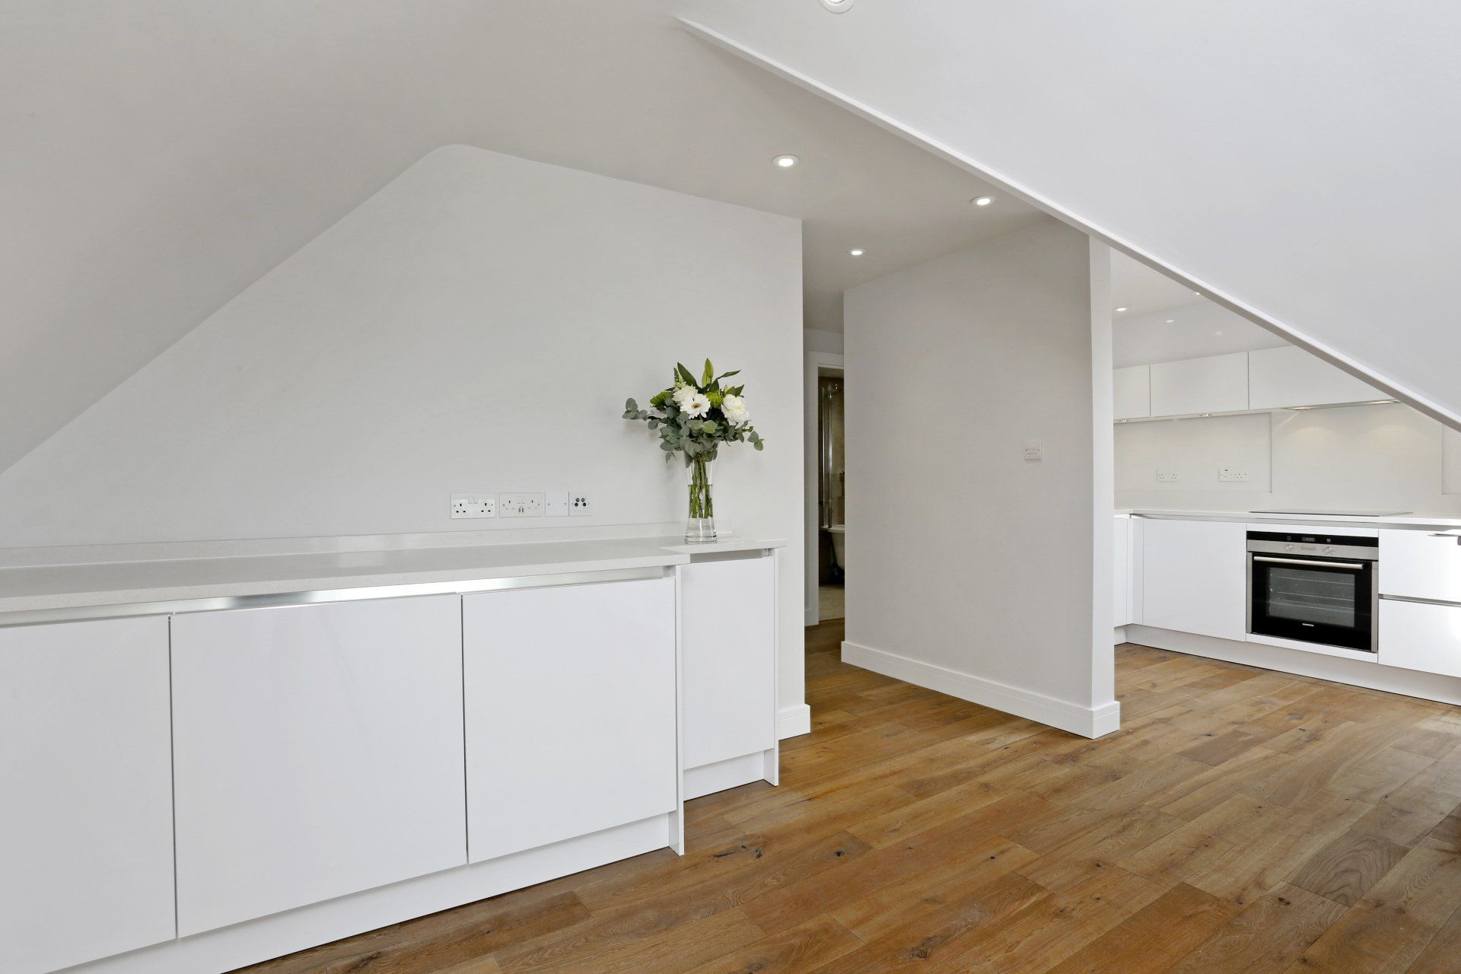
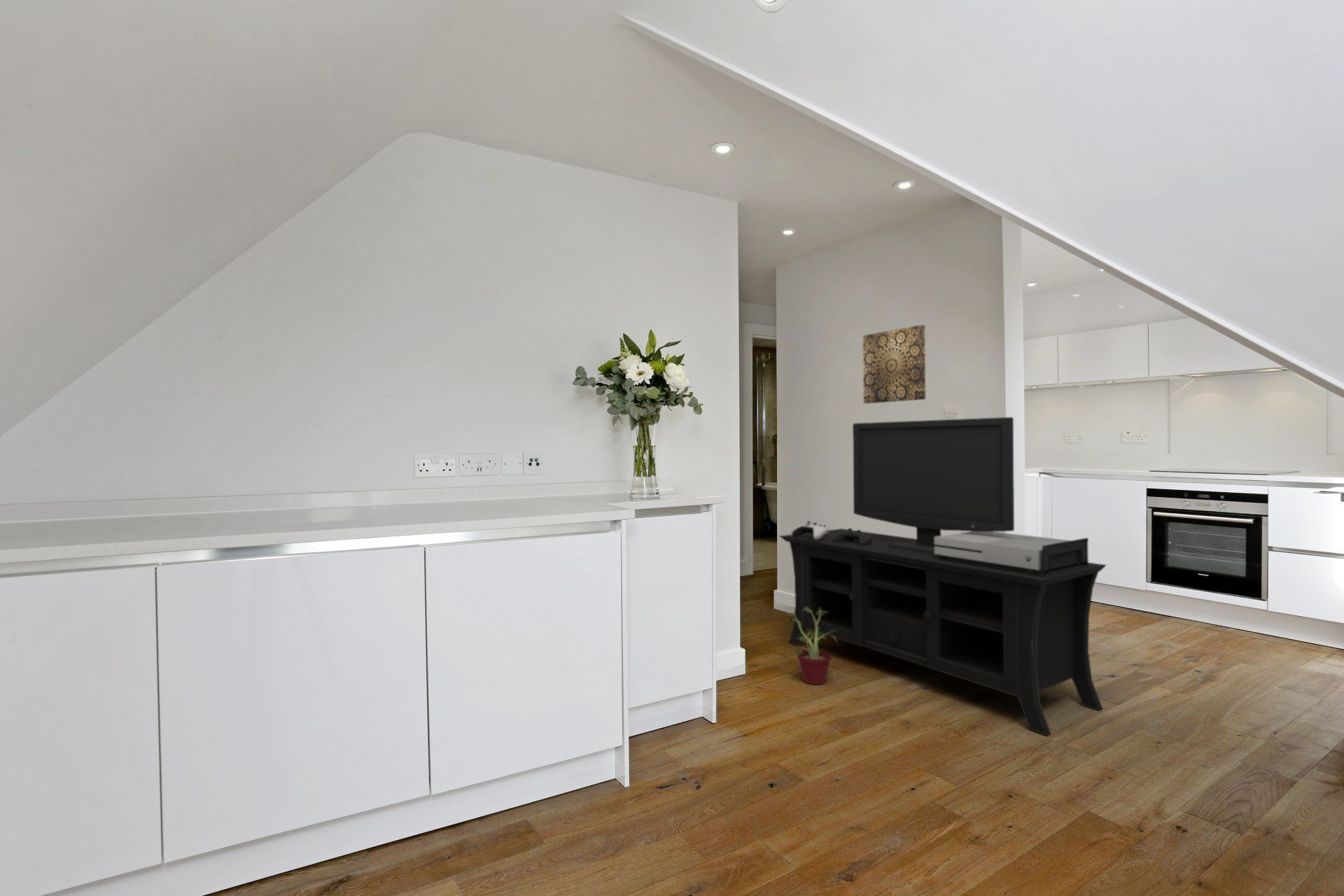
+ wall art [862,324,927,405]
+ potted plant [788,607,839,685]
+ media console [779,416,1107,736]
